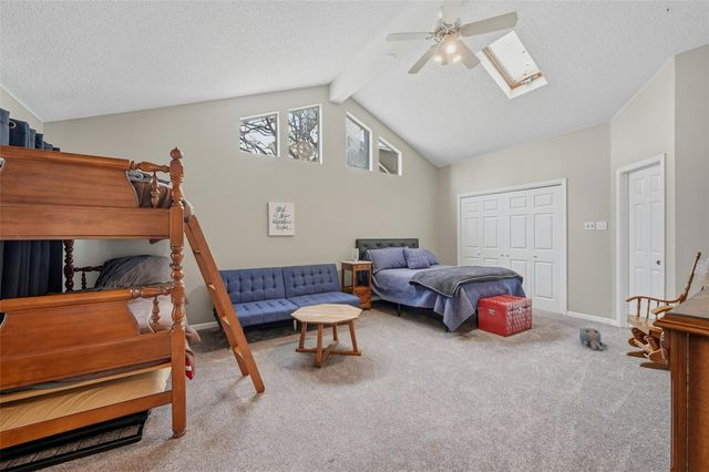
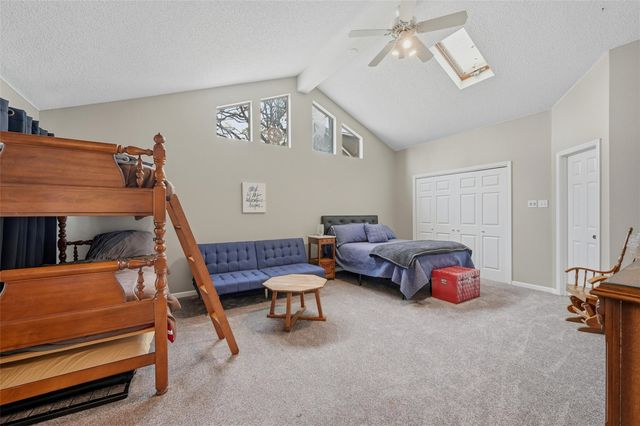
- plush toy [578,327,608,351]
